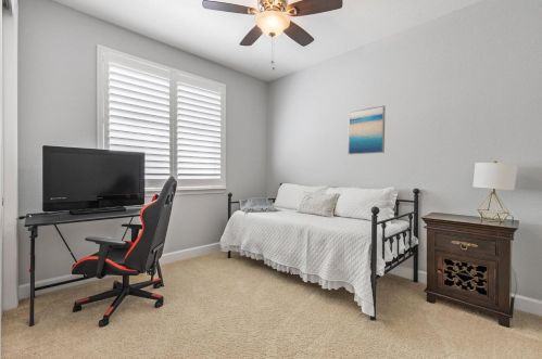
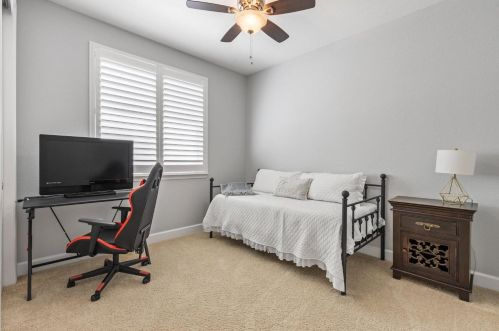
- wall art [348,104,387,155]
